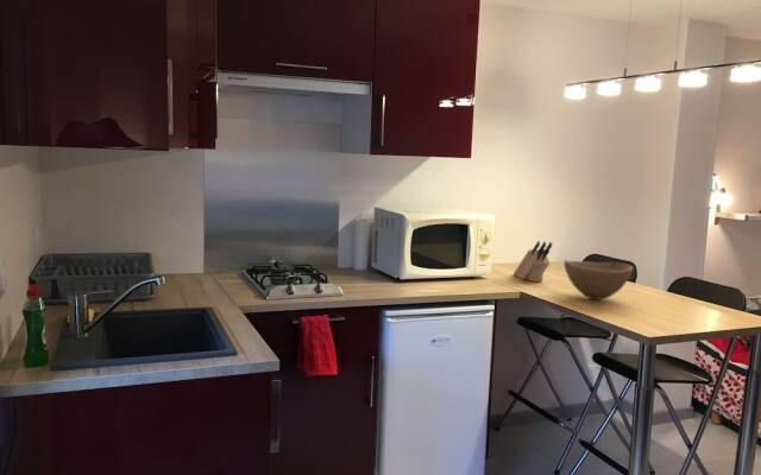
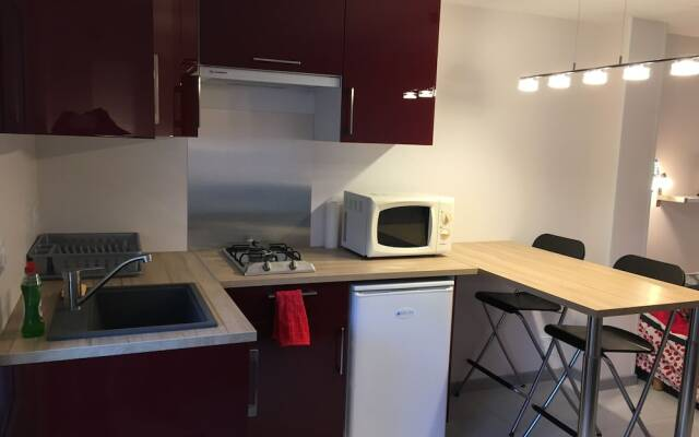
- bowl [562,259,634,302]
- knife block [512,240,553,283]
